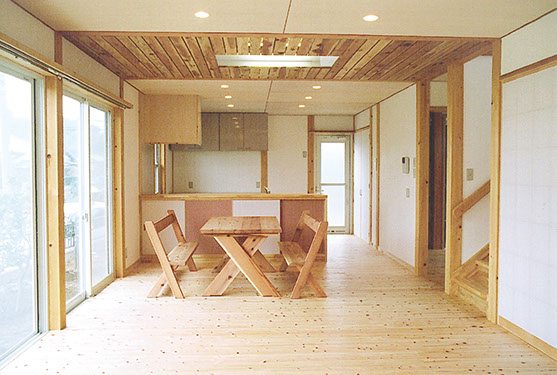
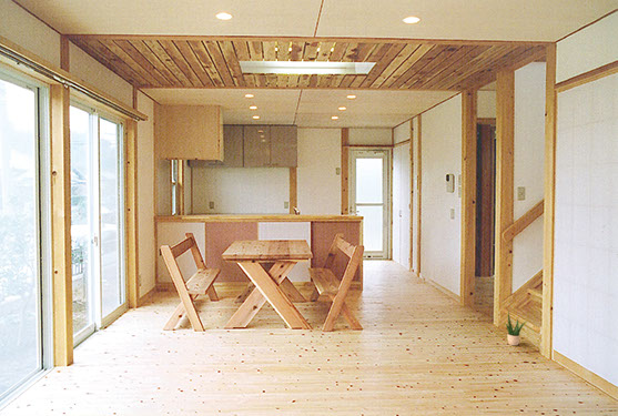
+ potted plant [505,311,528,346]
